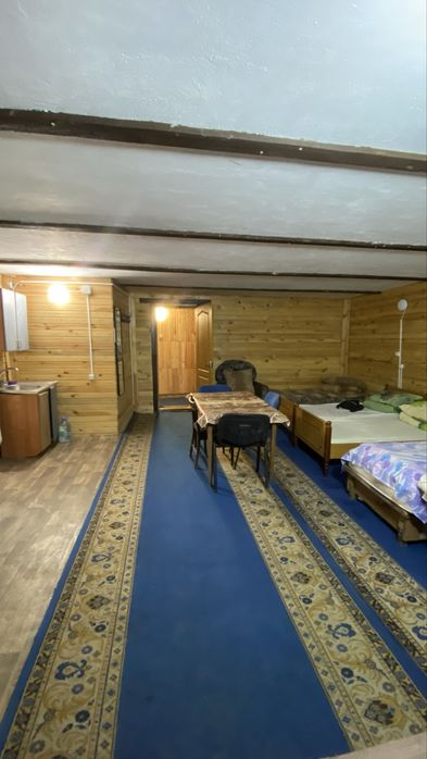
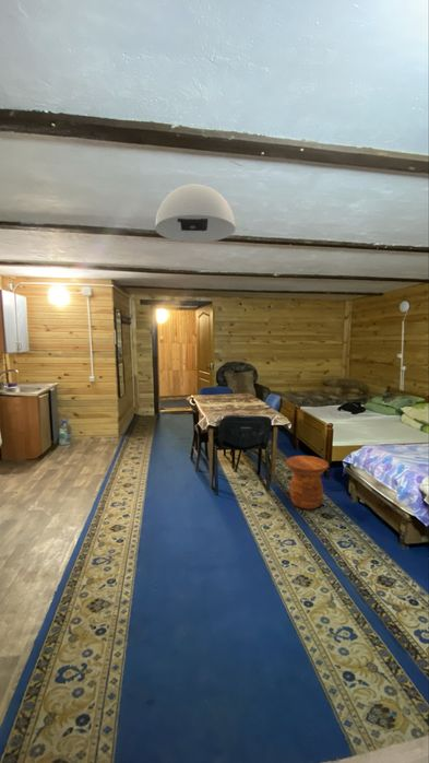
+ side table [285,455,330,510]
+ ceiling light [154,183,237,244]
